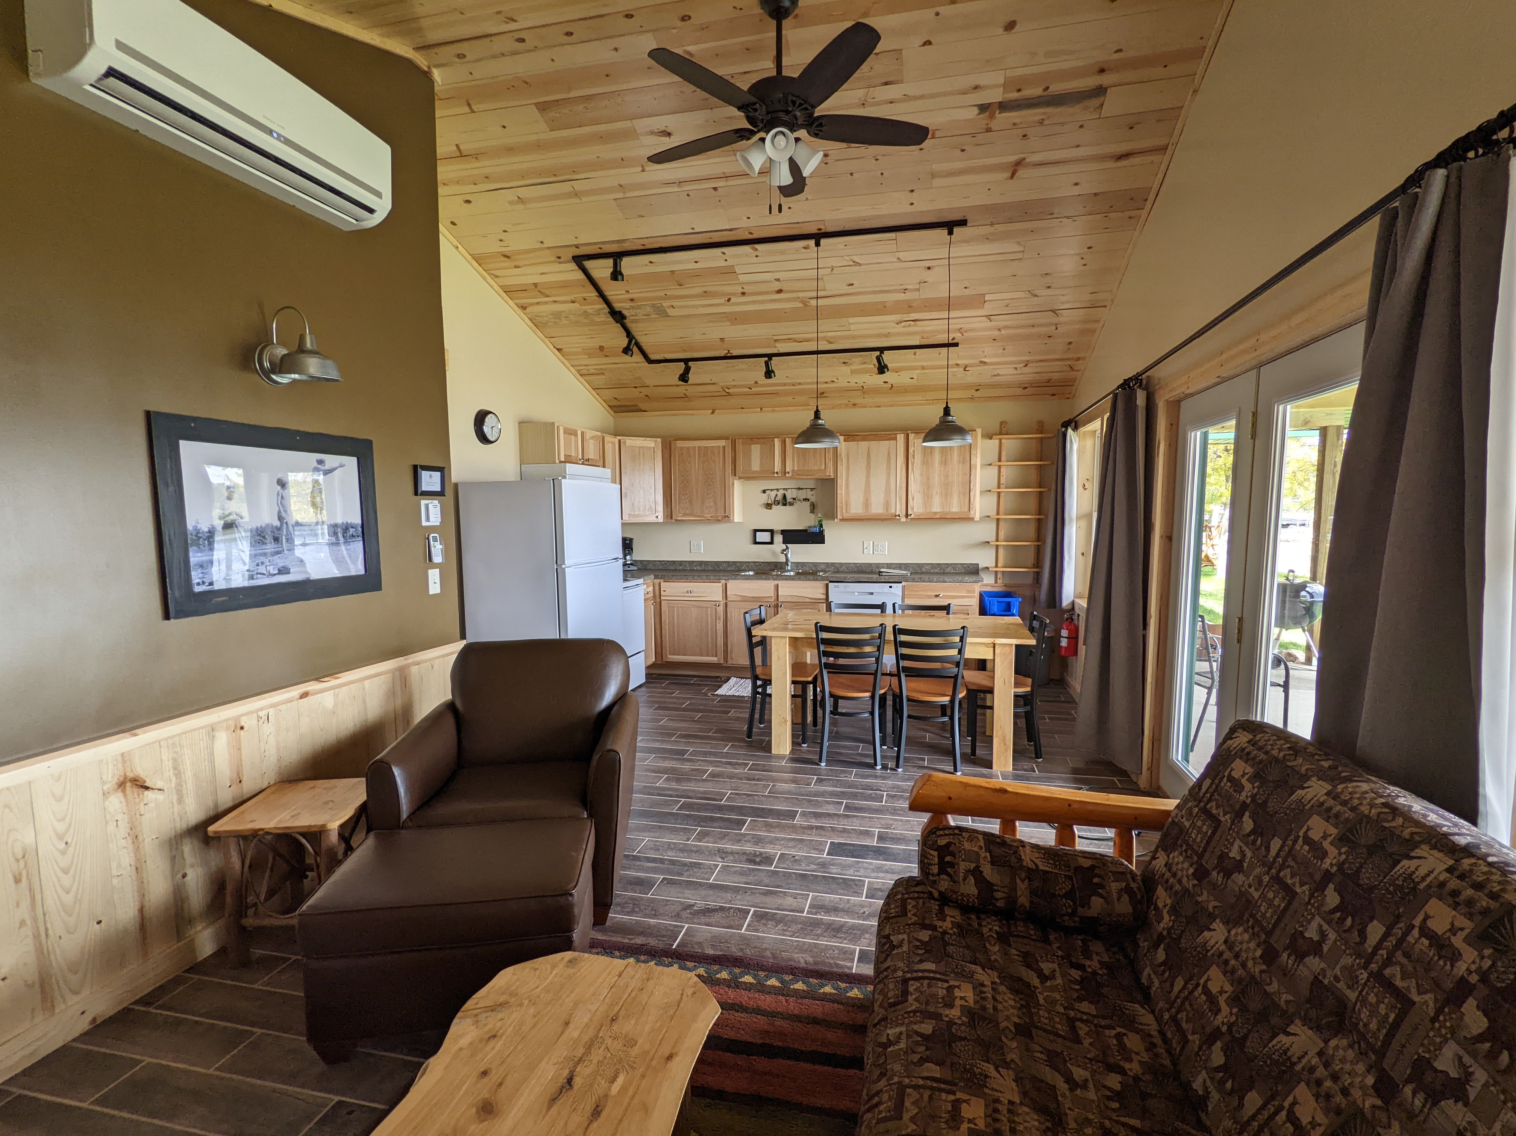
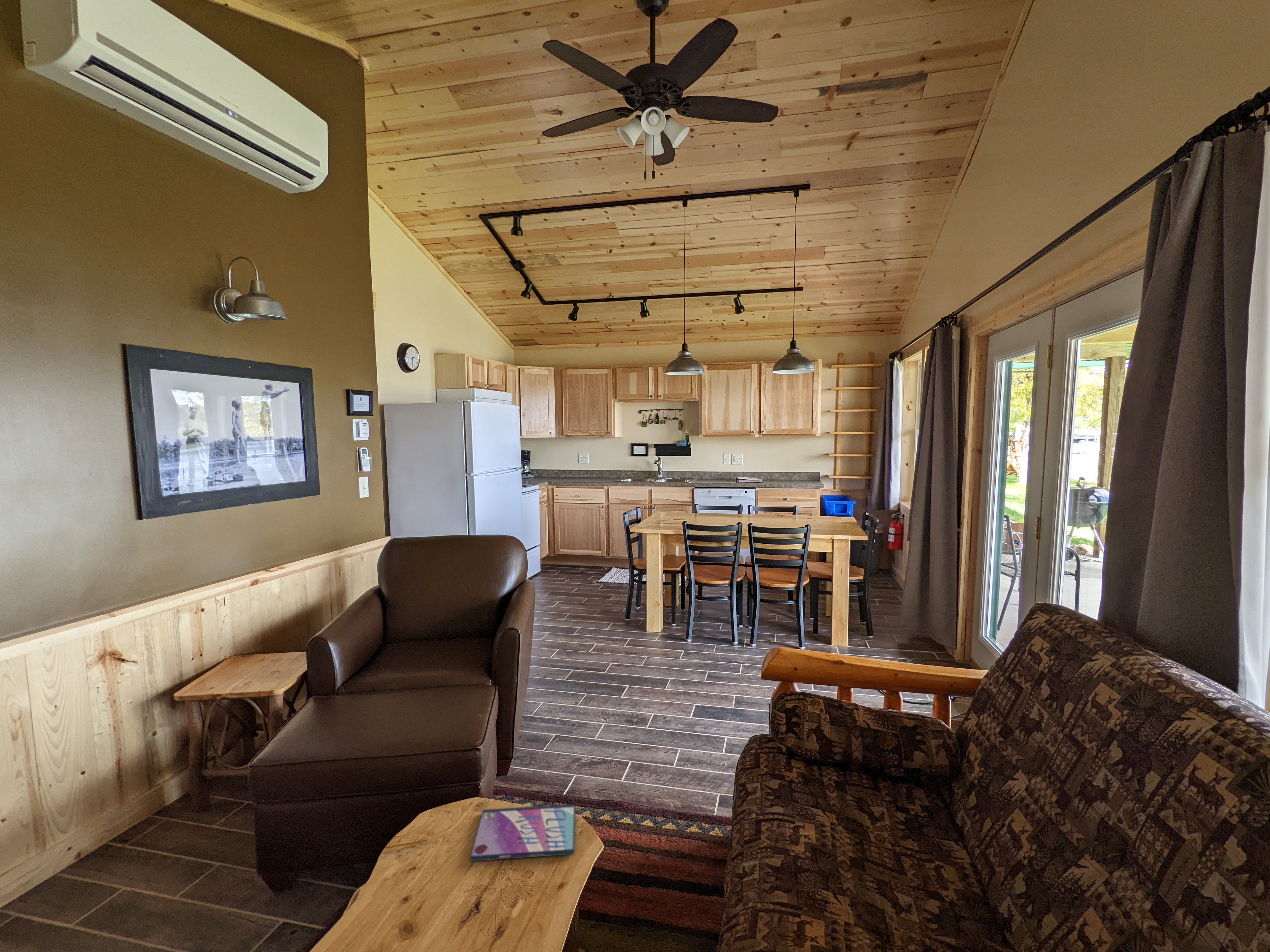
+ video game case [470,804,575,861]
